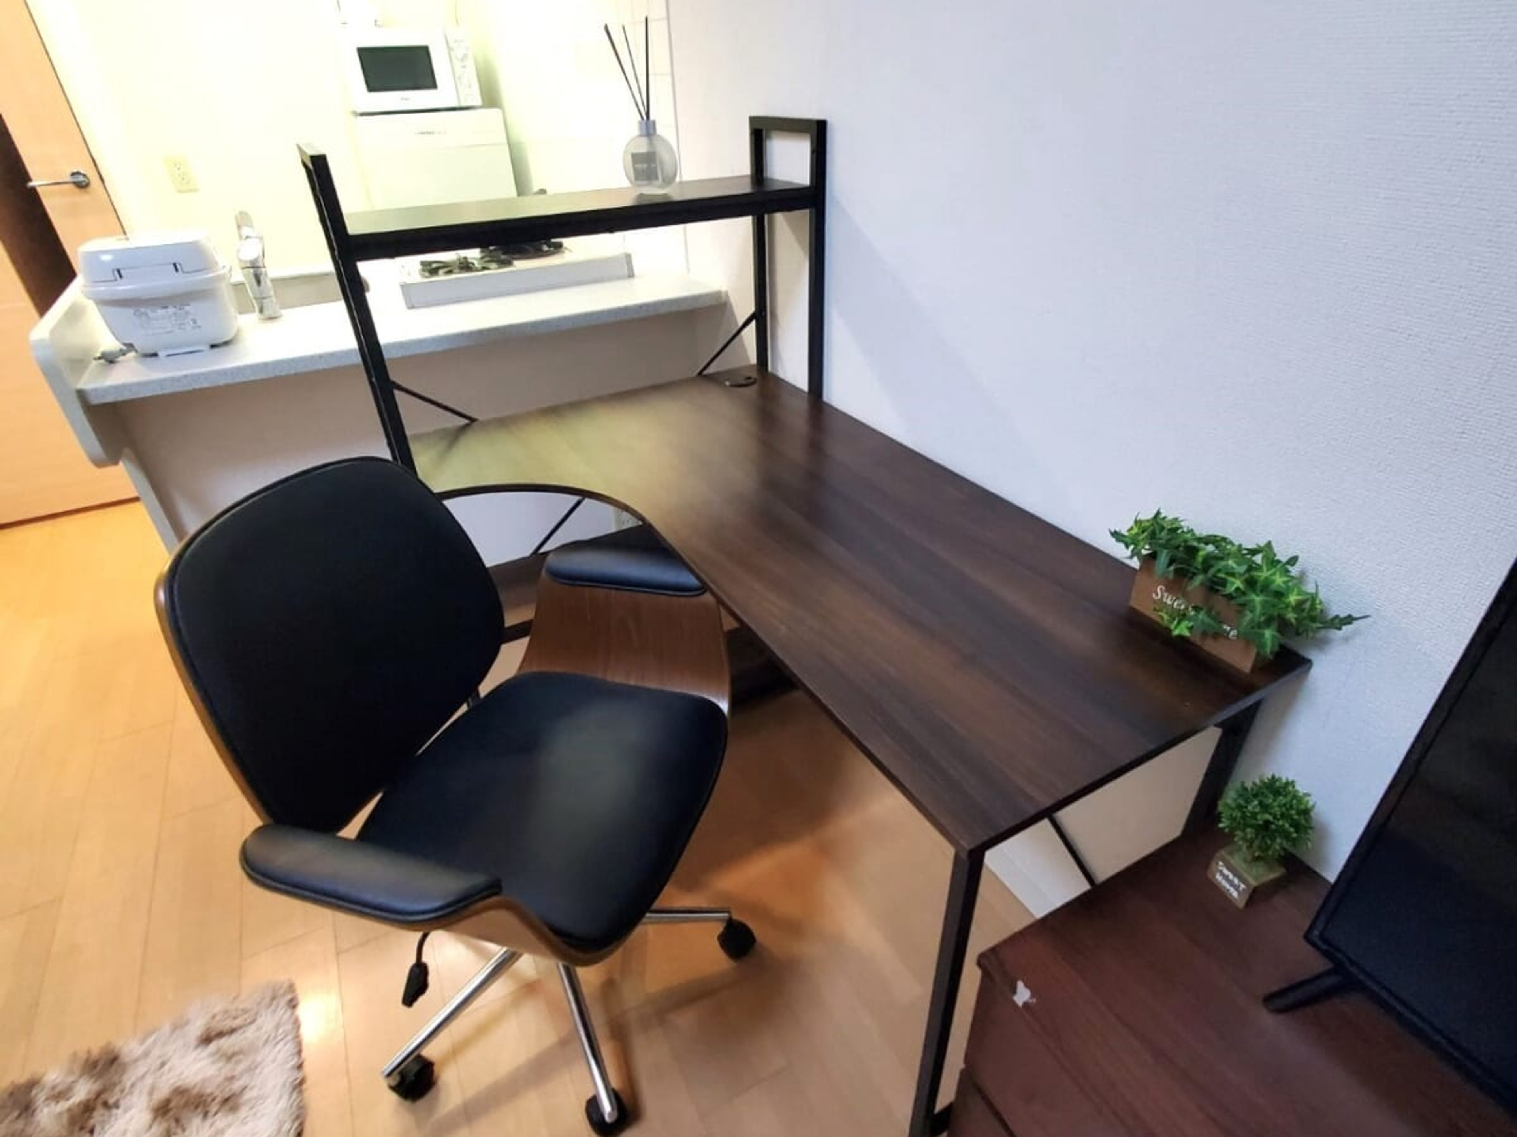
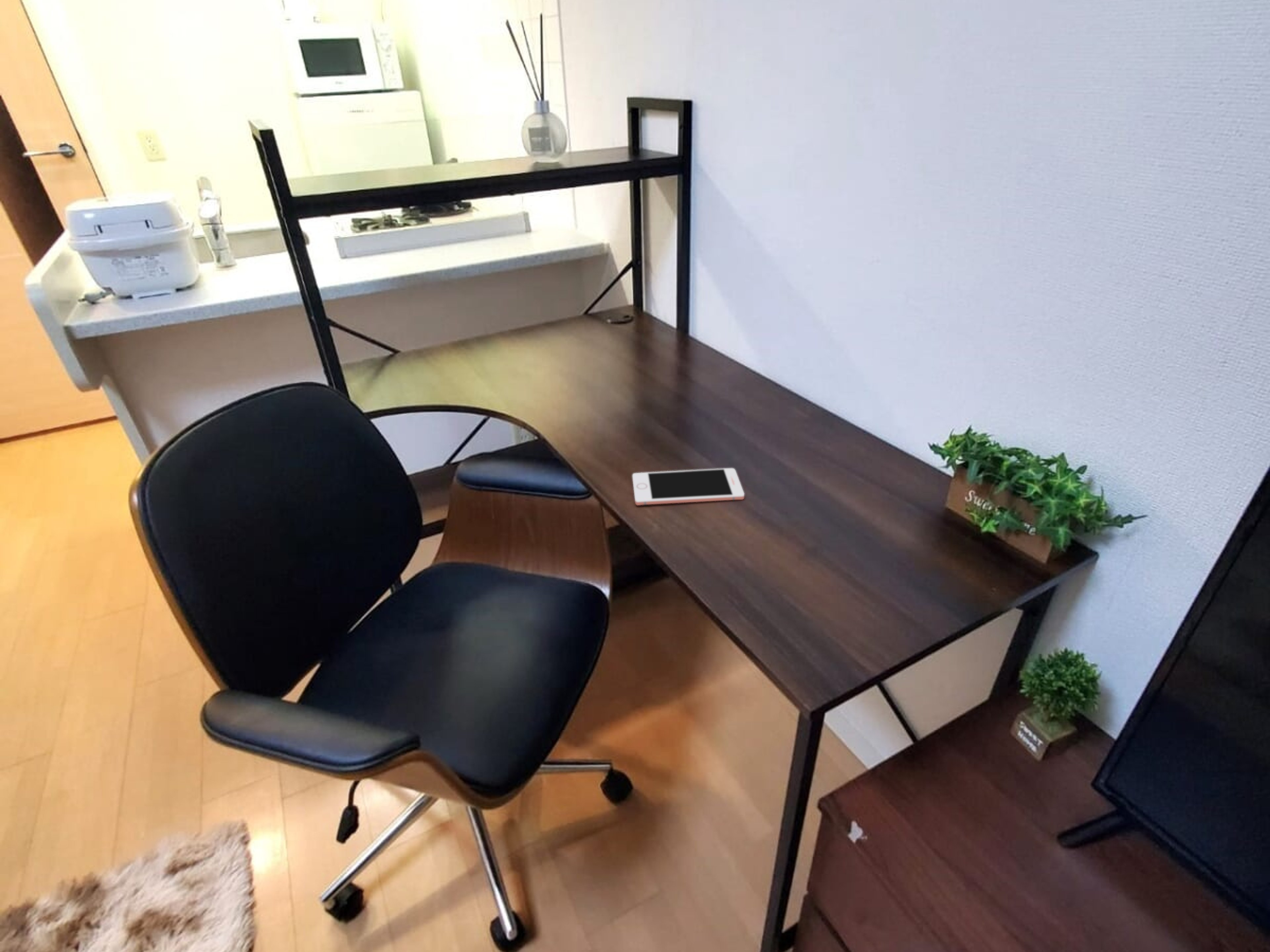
+ cell phone [632,468,745,506]
